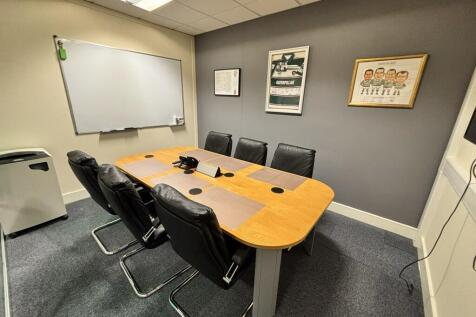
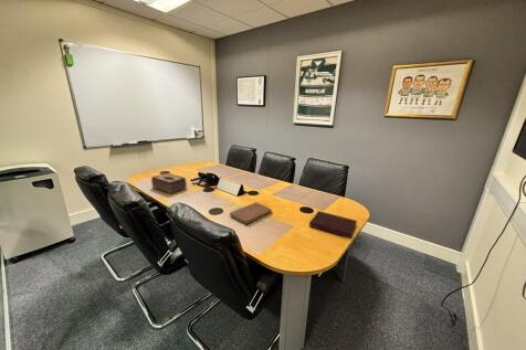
+ notebook [308,210,358,240]
+ notebook [229,201,273,225]
+ tissue box [150,172,188,195]
